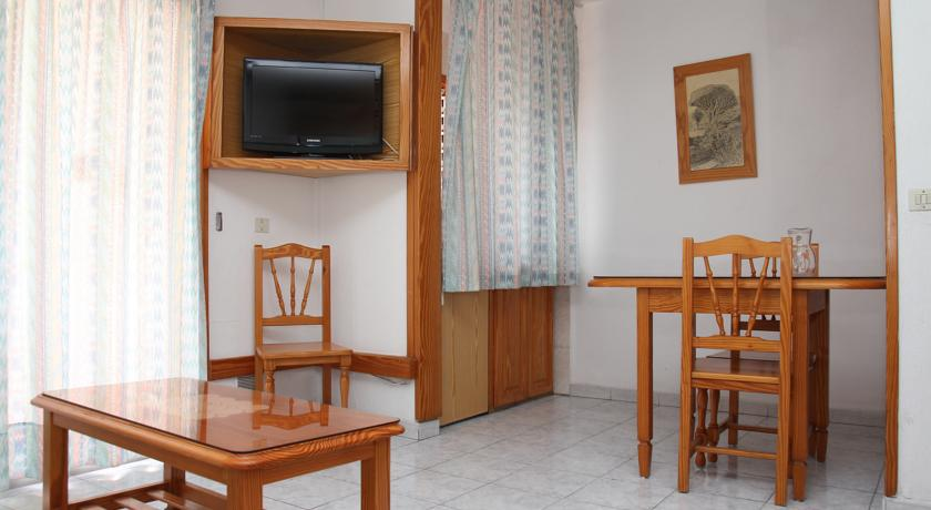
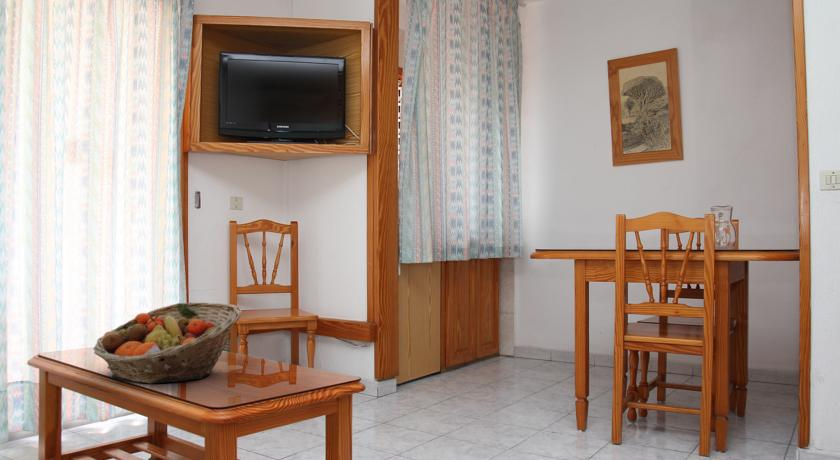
+ fruit basket [92,301,243,384]
